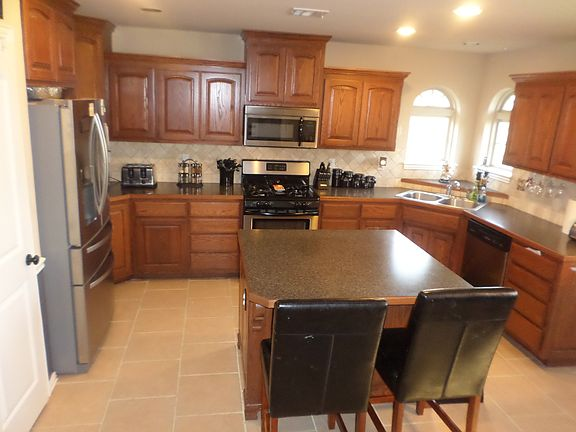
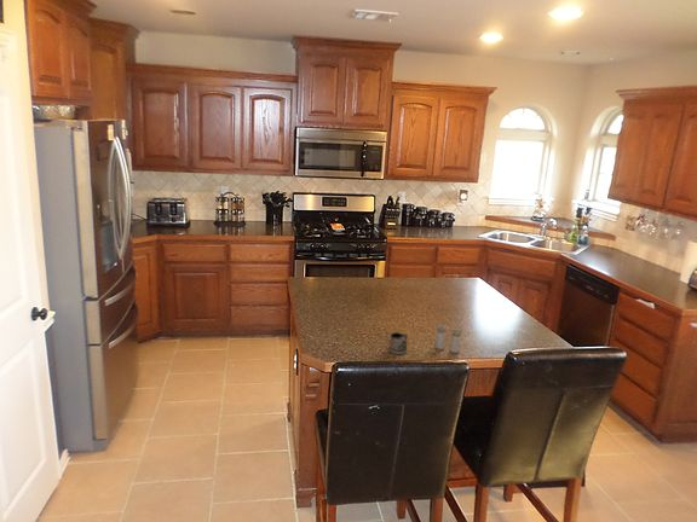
+ tea glass holder [385,330,409,355]
+ salt and pepper shaker [434,324,462,354]
